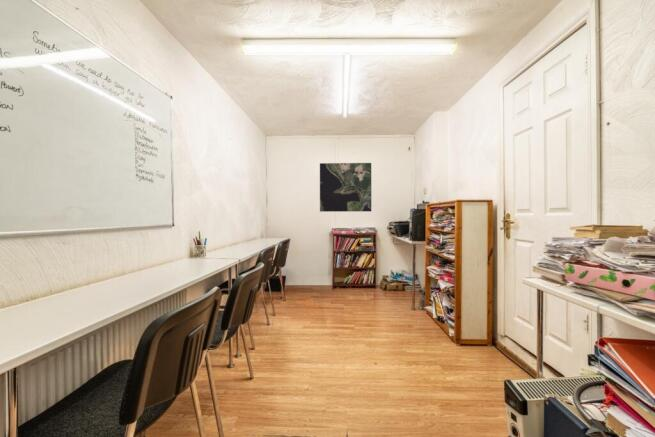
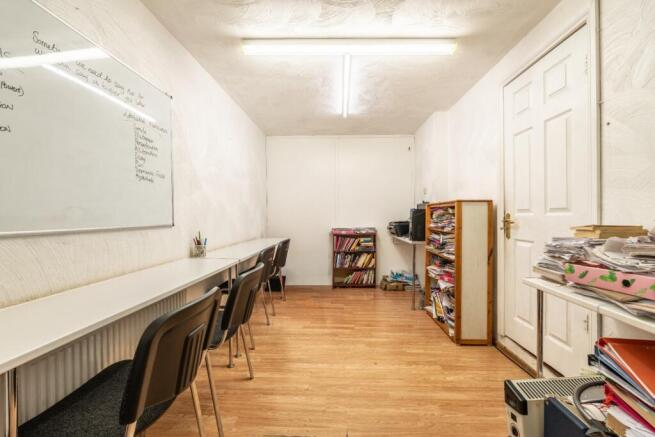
- map [319,162,372,213]
